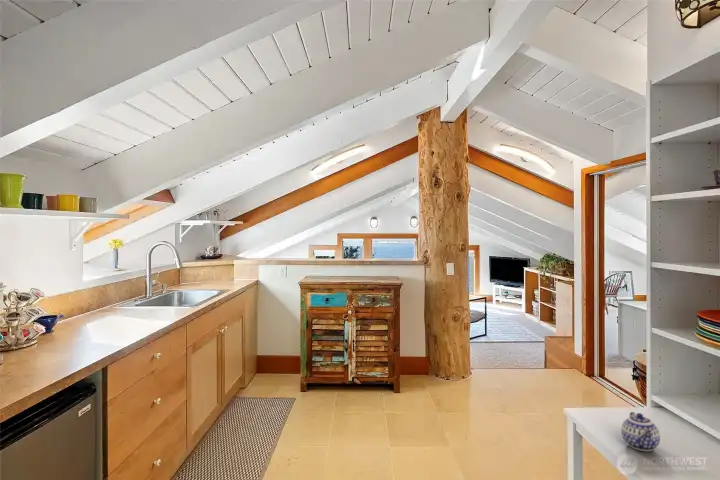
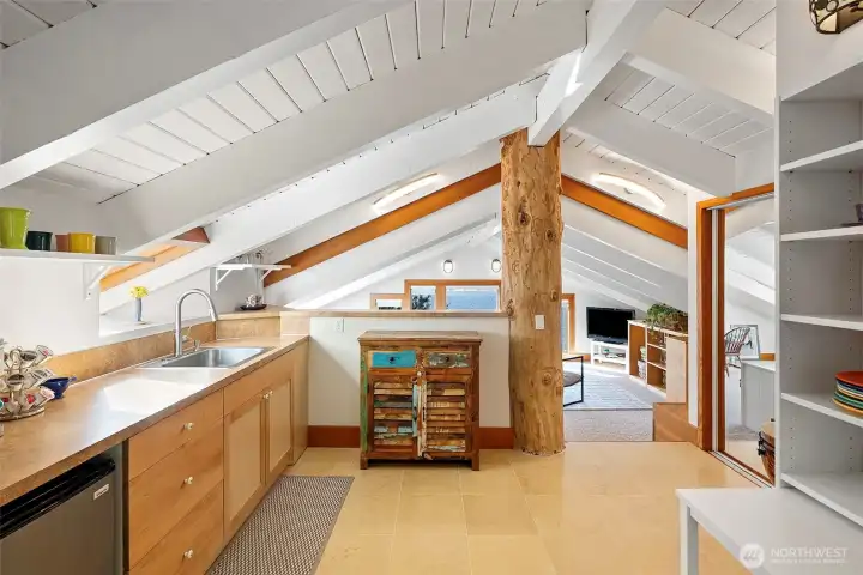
- teapot [620,411,661,452]
